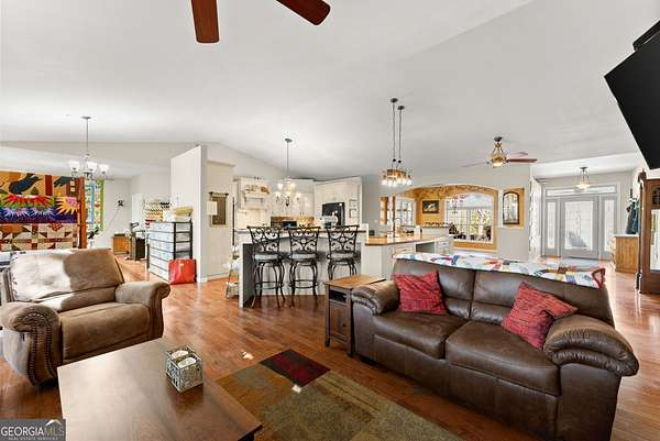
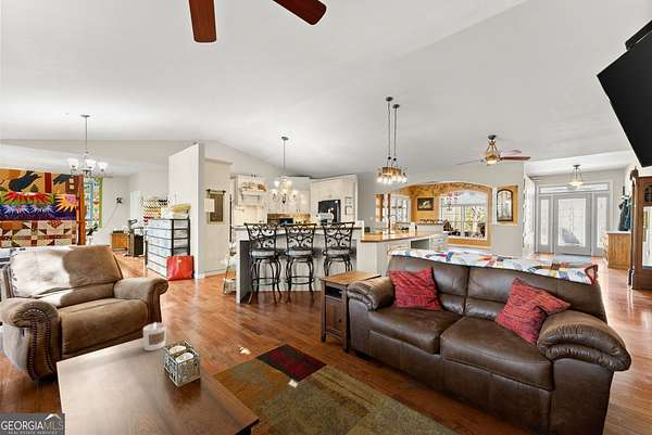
+ candle [142,321,167,351]
